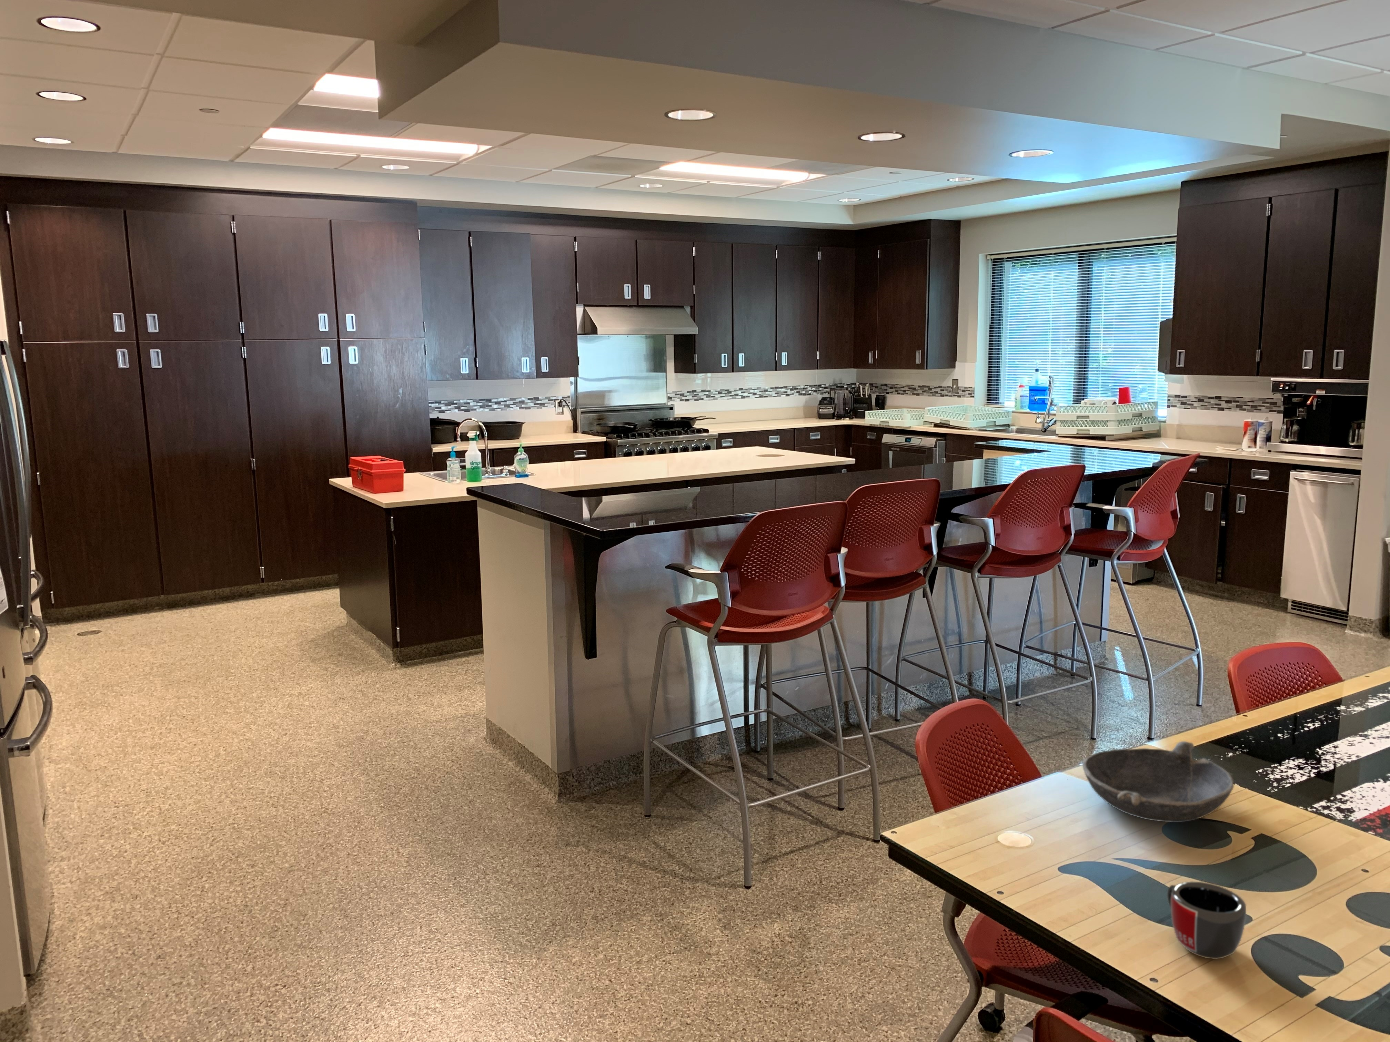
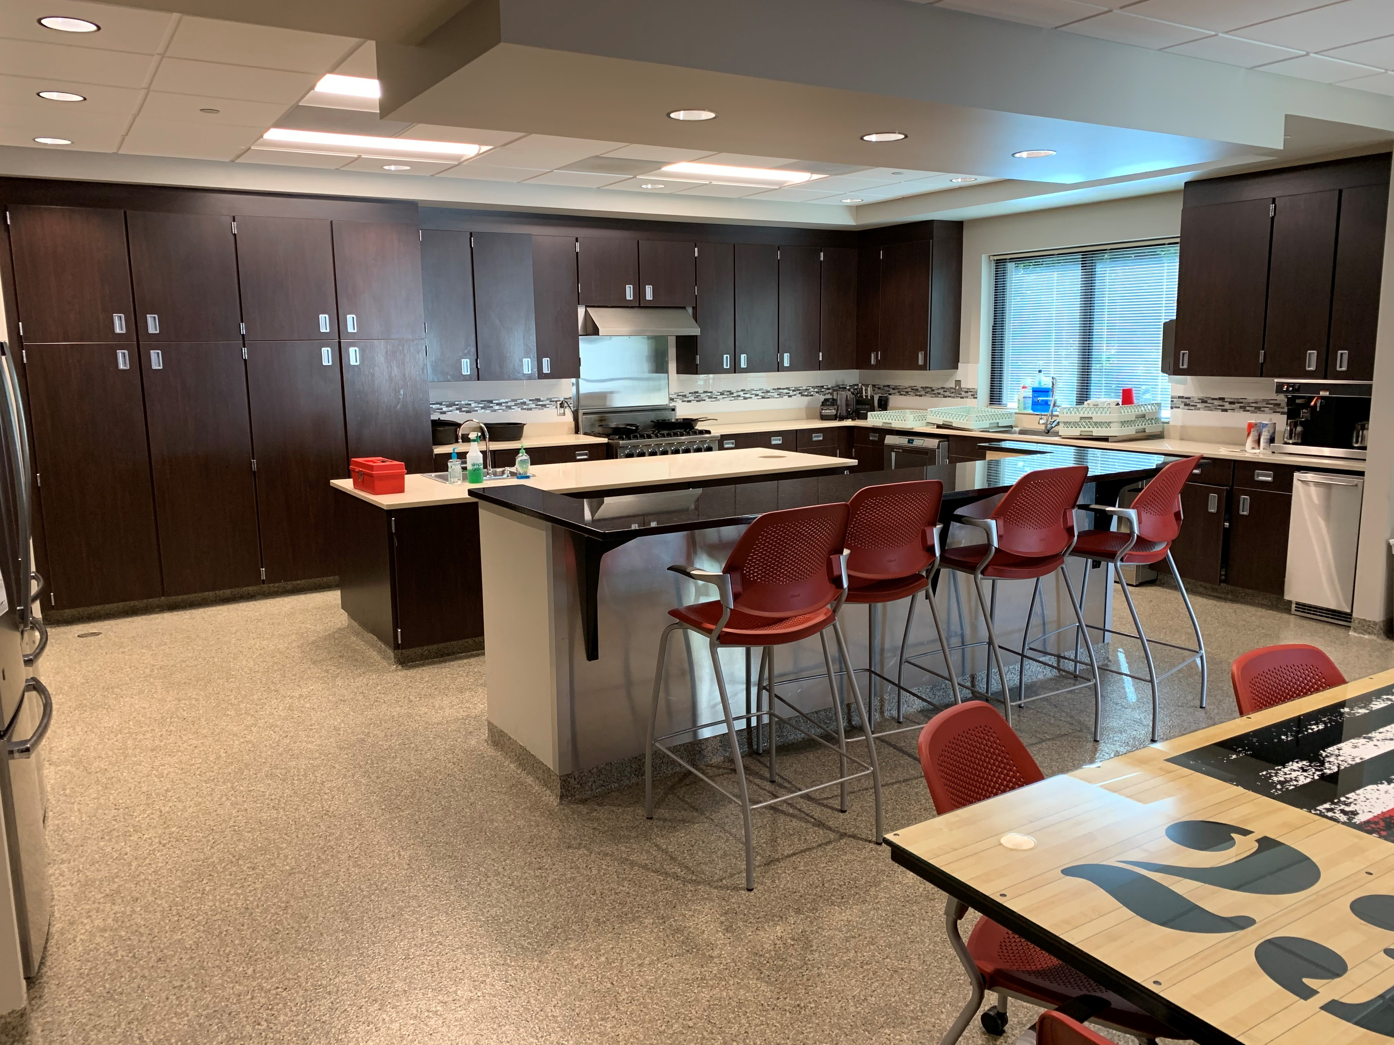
- bowl [1081,741,1235,822]
- mug [1167,881,1247,959]
